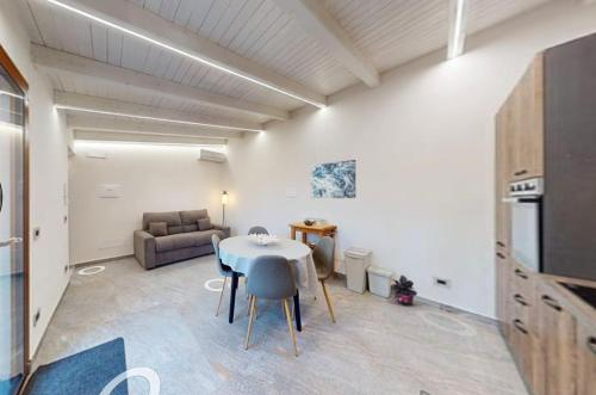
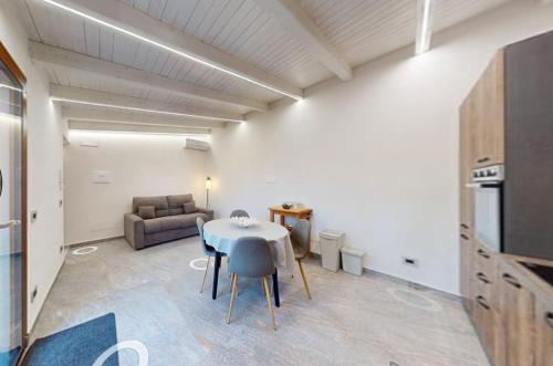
- wall art [310,159,356,199]
- potted plant [389,273,418,307]
